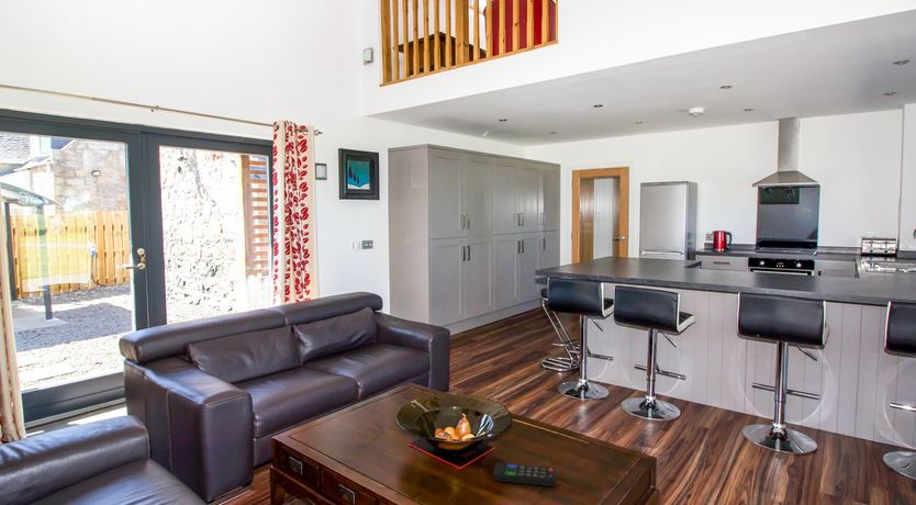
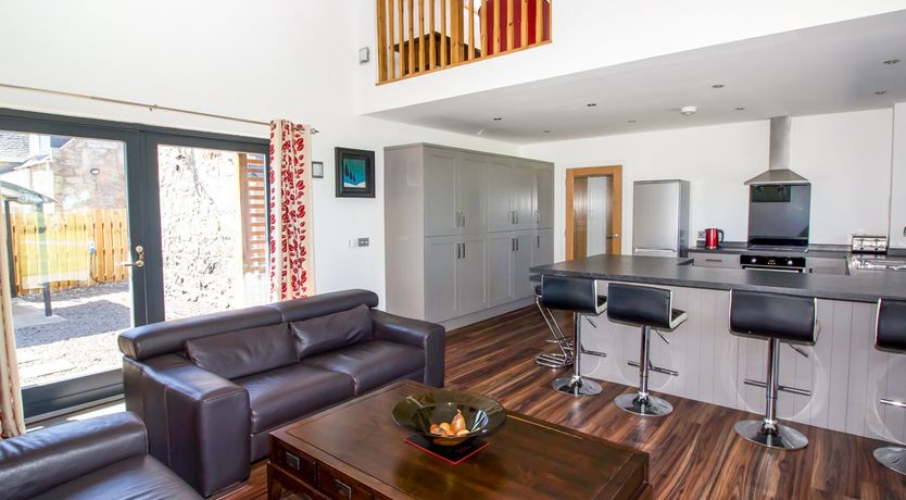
- remote control [492,462,557,487]
